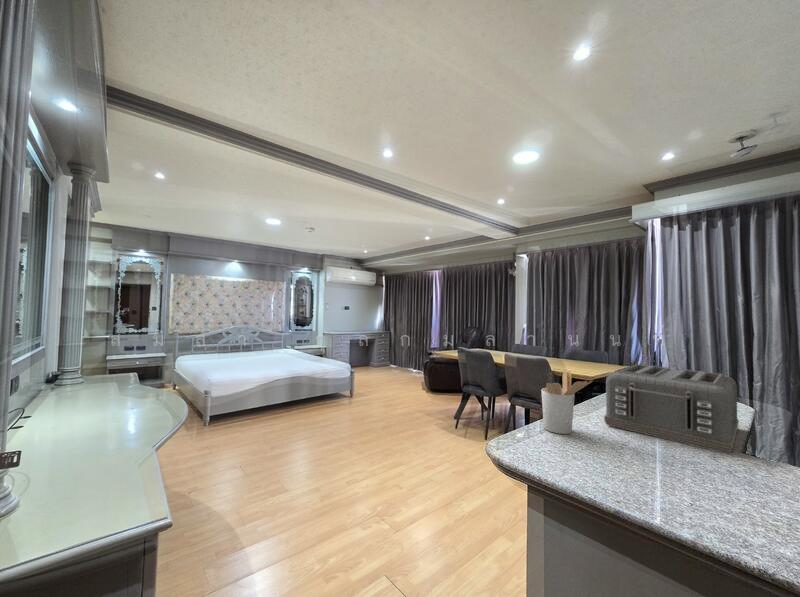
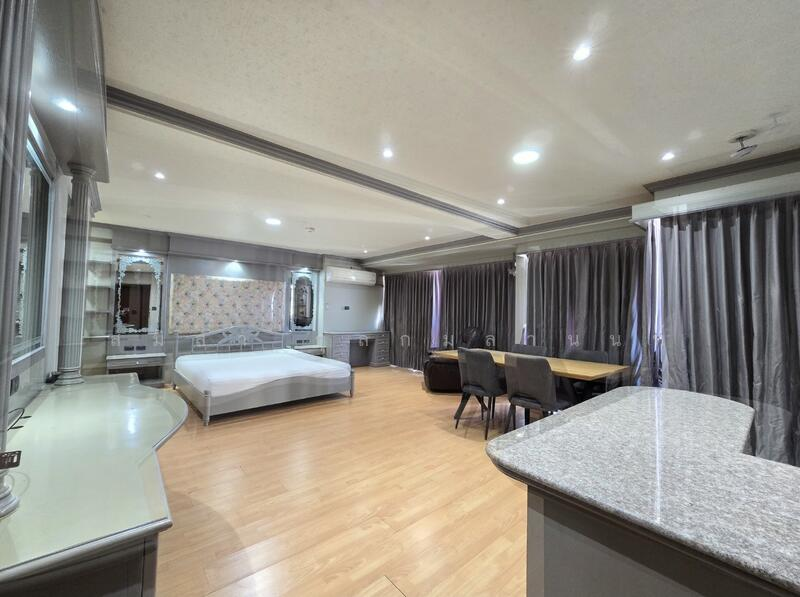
- toaster [603,363,740,455]
- utensil holder [540,371,594,435]
